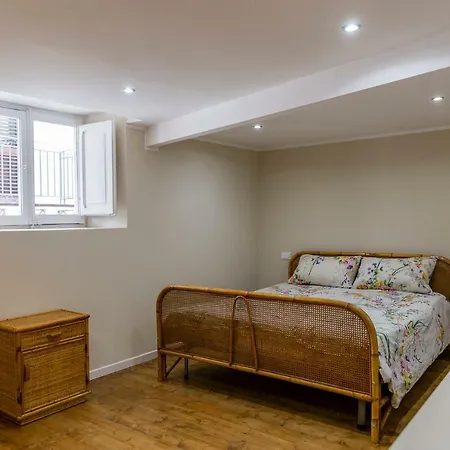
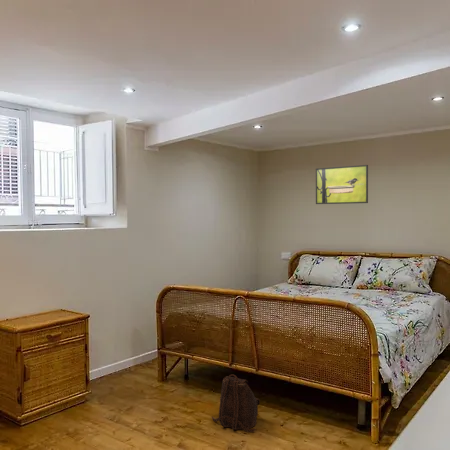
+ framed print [315,164,369,205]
+ backpack [211,374,261,433]
